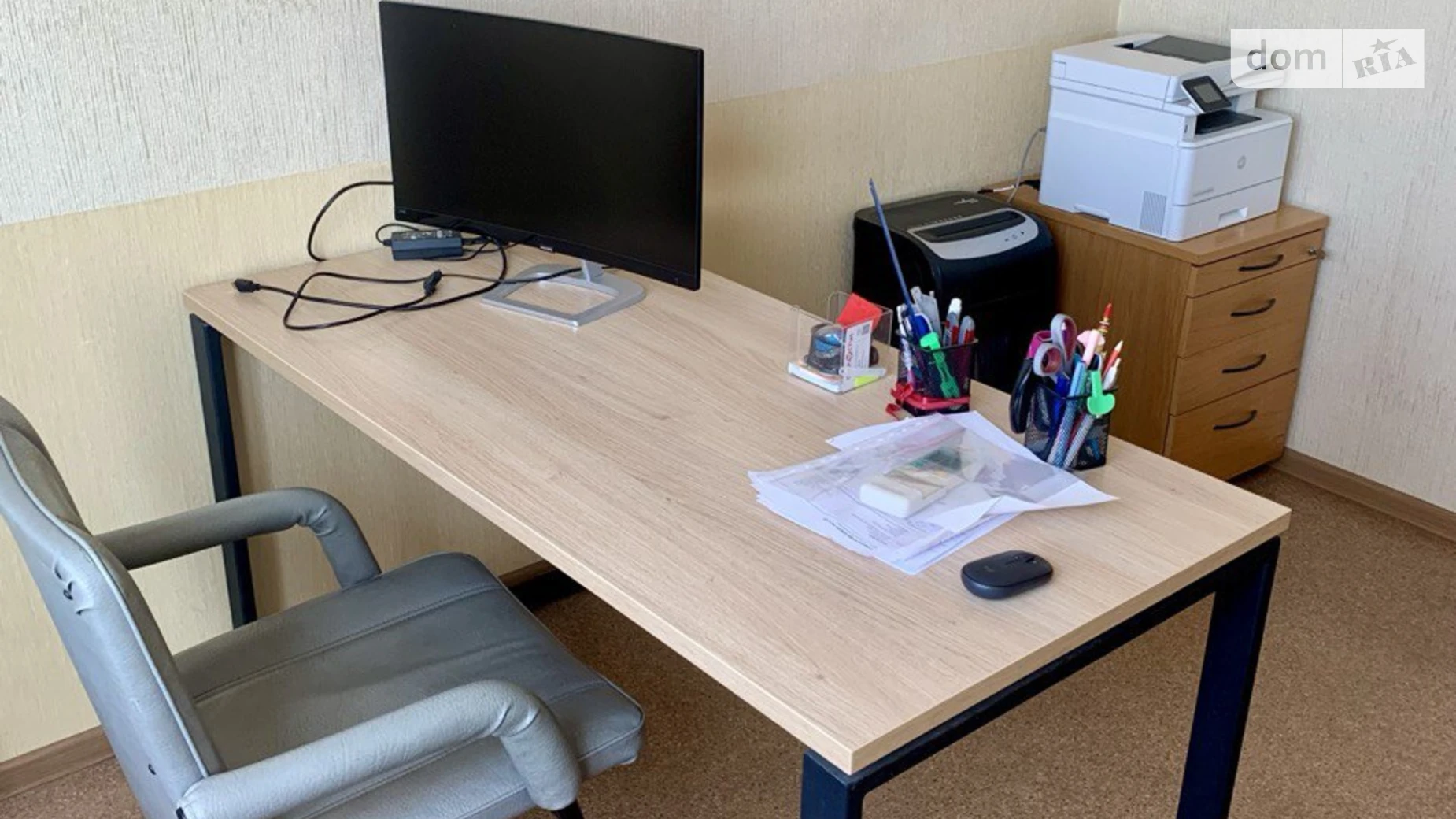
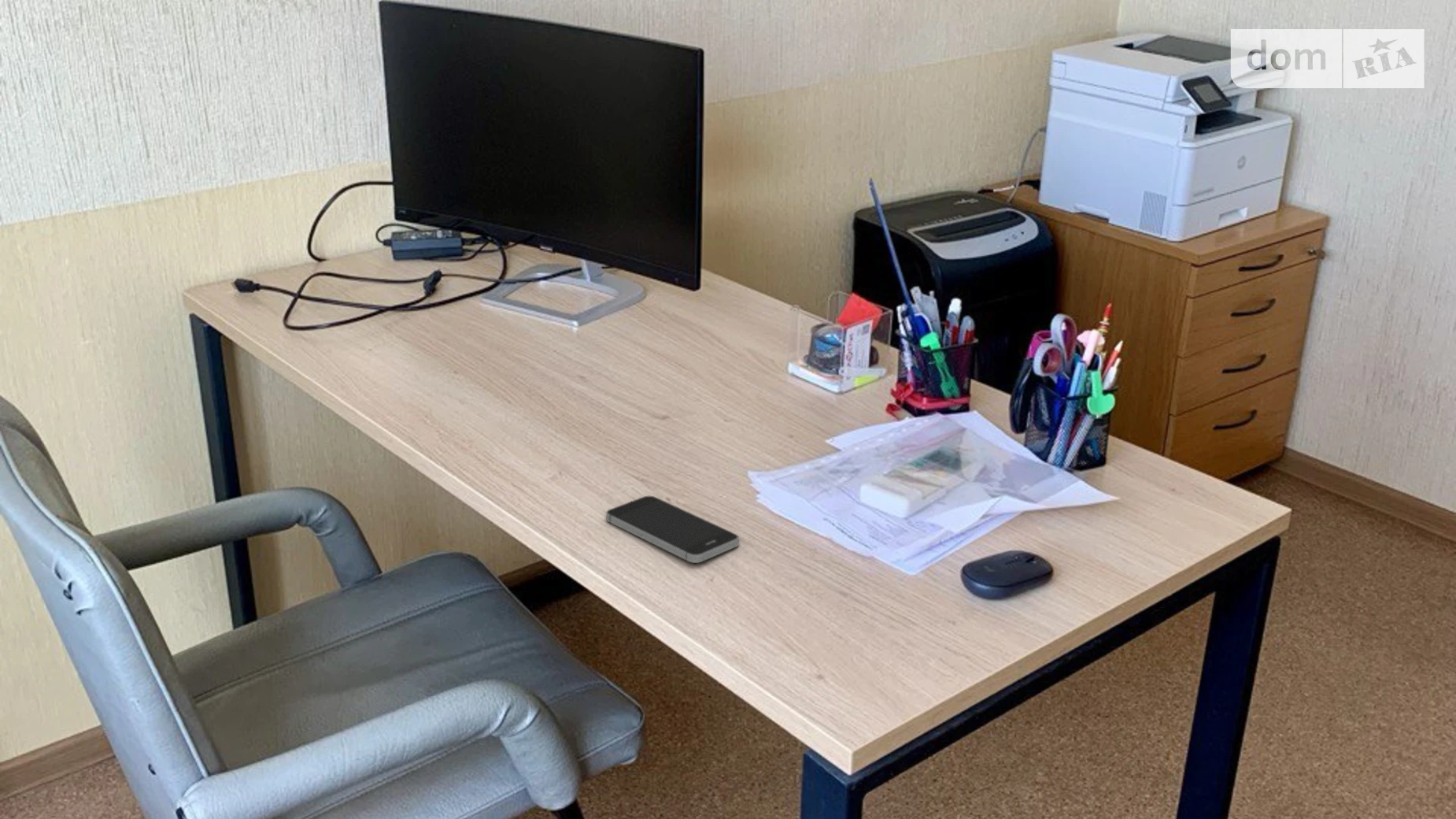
+ smartphone [605,495,740,564]
